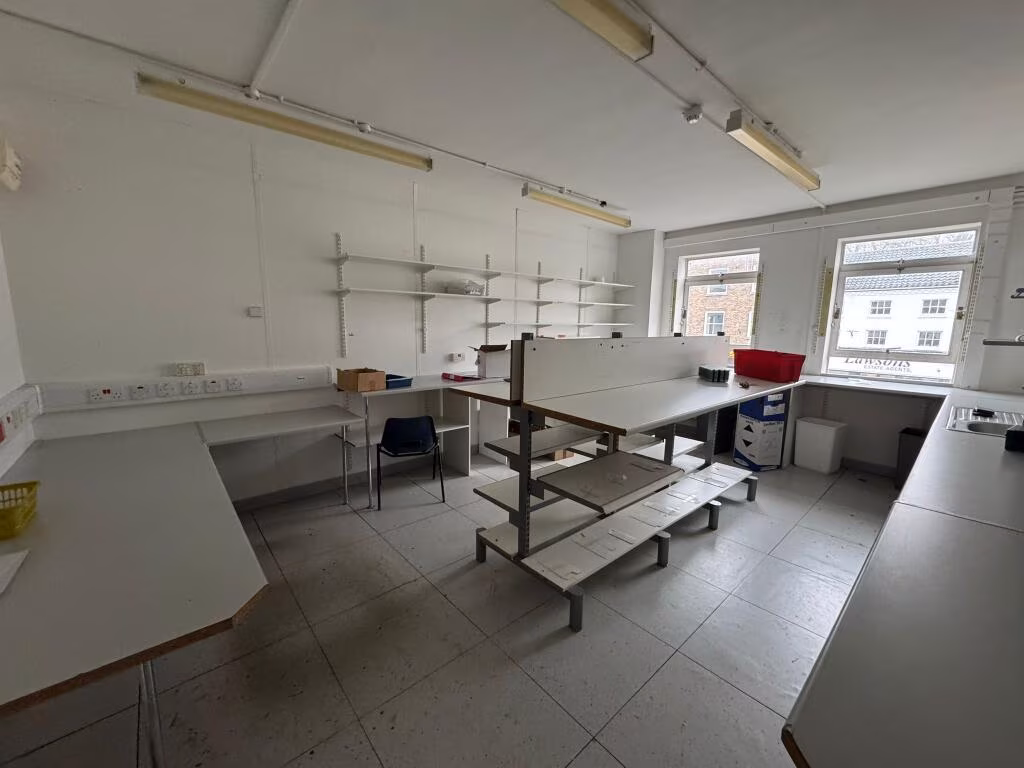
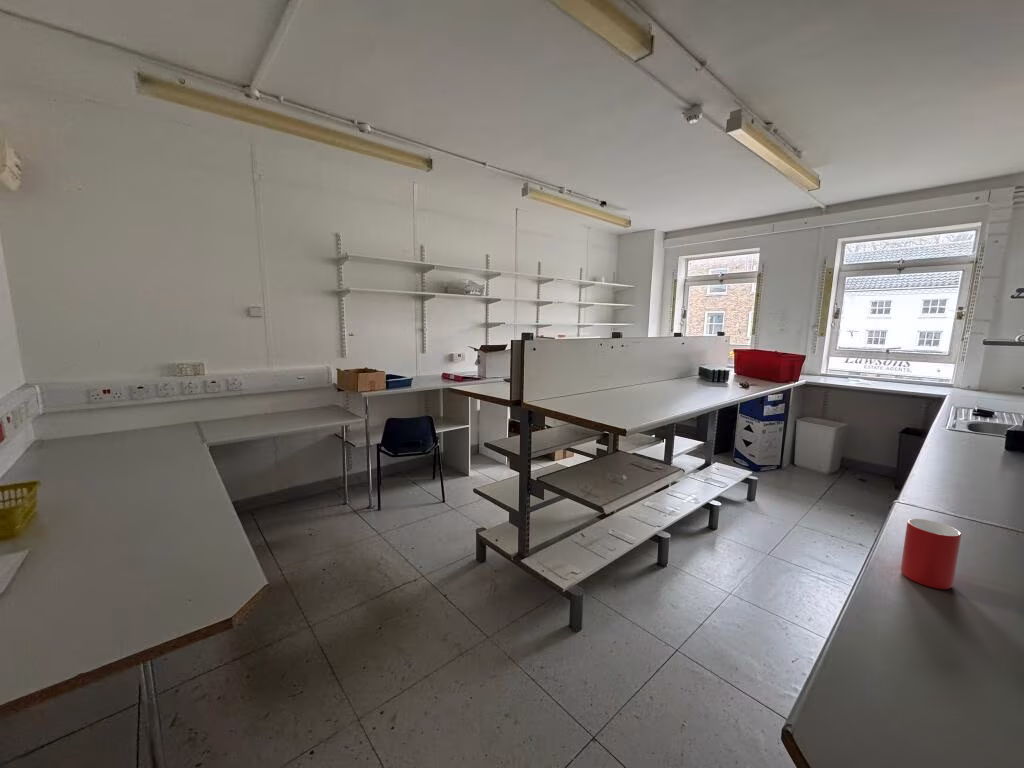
+ cup [900,518,962,590]
